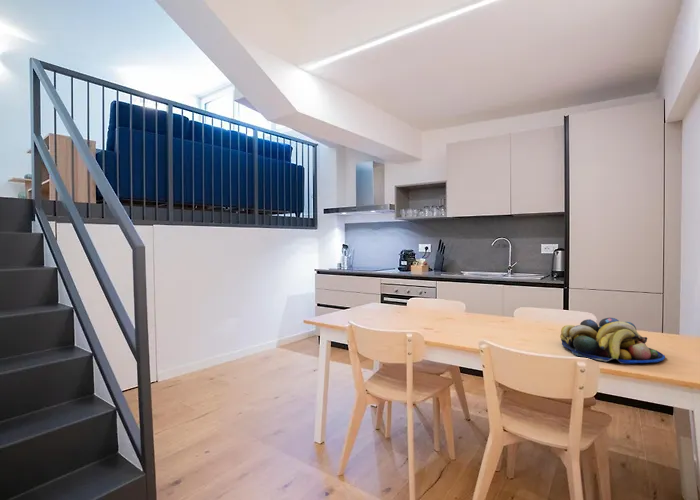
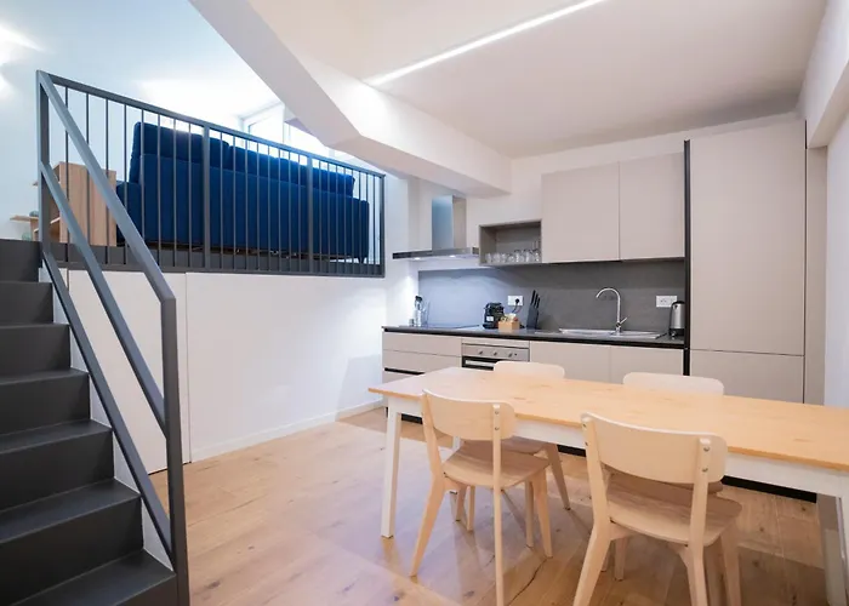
- fruit bowl [559,317,666,365]
